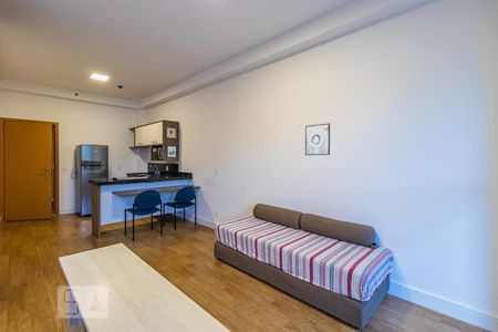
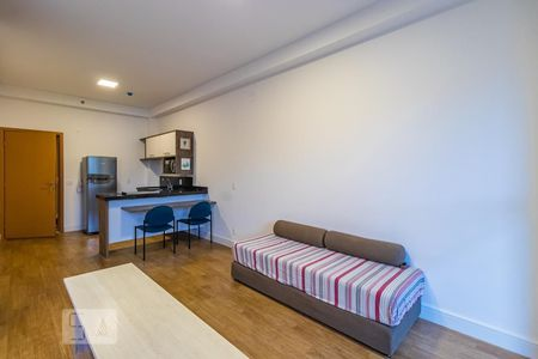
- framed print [304,122,331,156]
